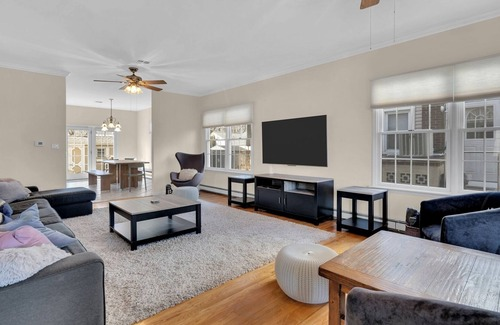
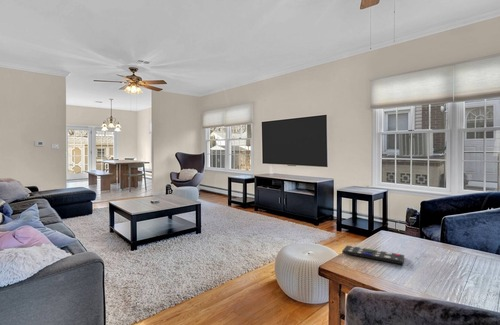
+ remote control [341,244,405,265]
